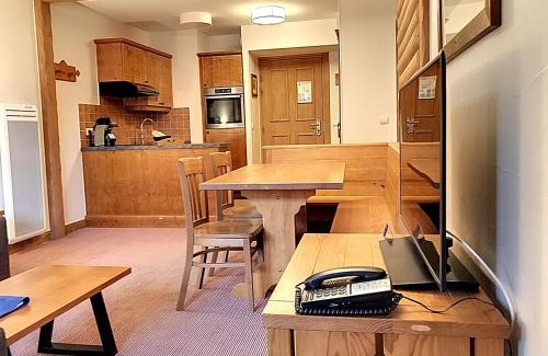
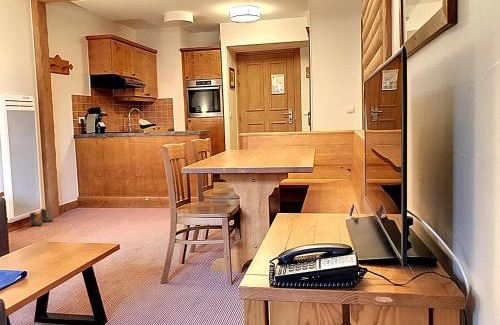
+ boots [29,208,55,227]
